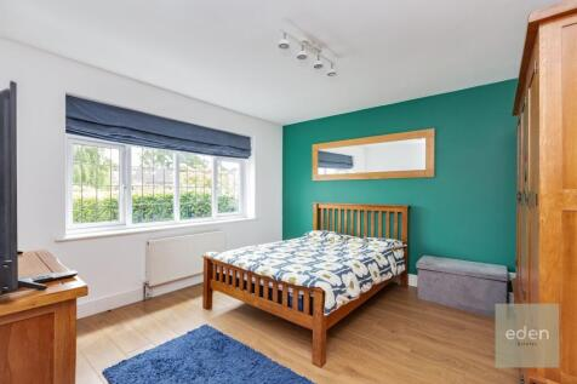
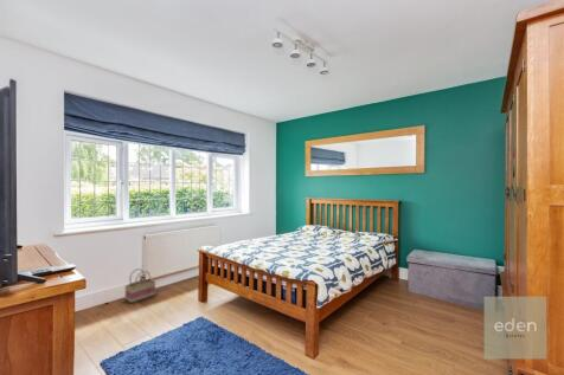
+ basket [123,267,156,304]
